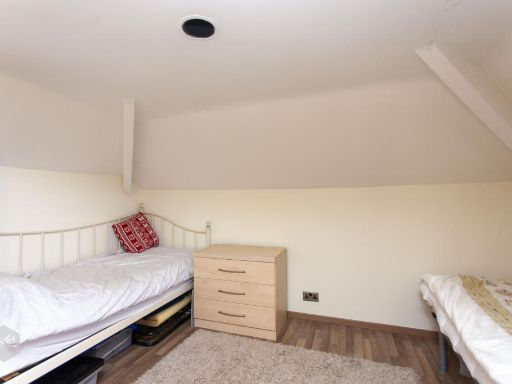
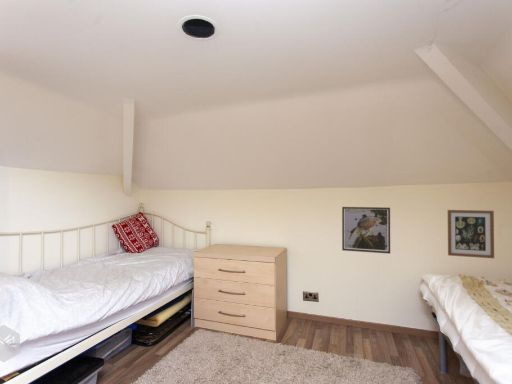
+ wall art [447,209,495,259]
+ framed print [341,206,391,255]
